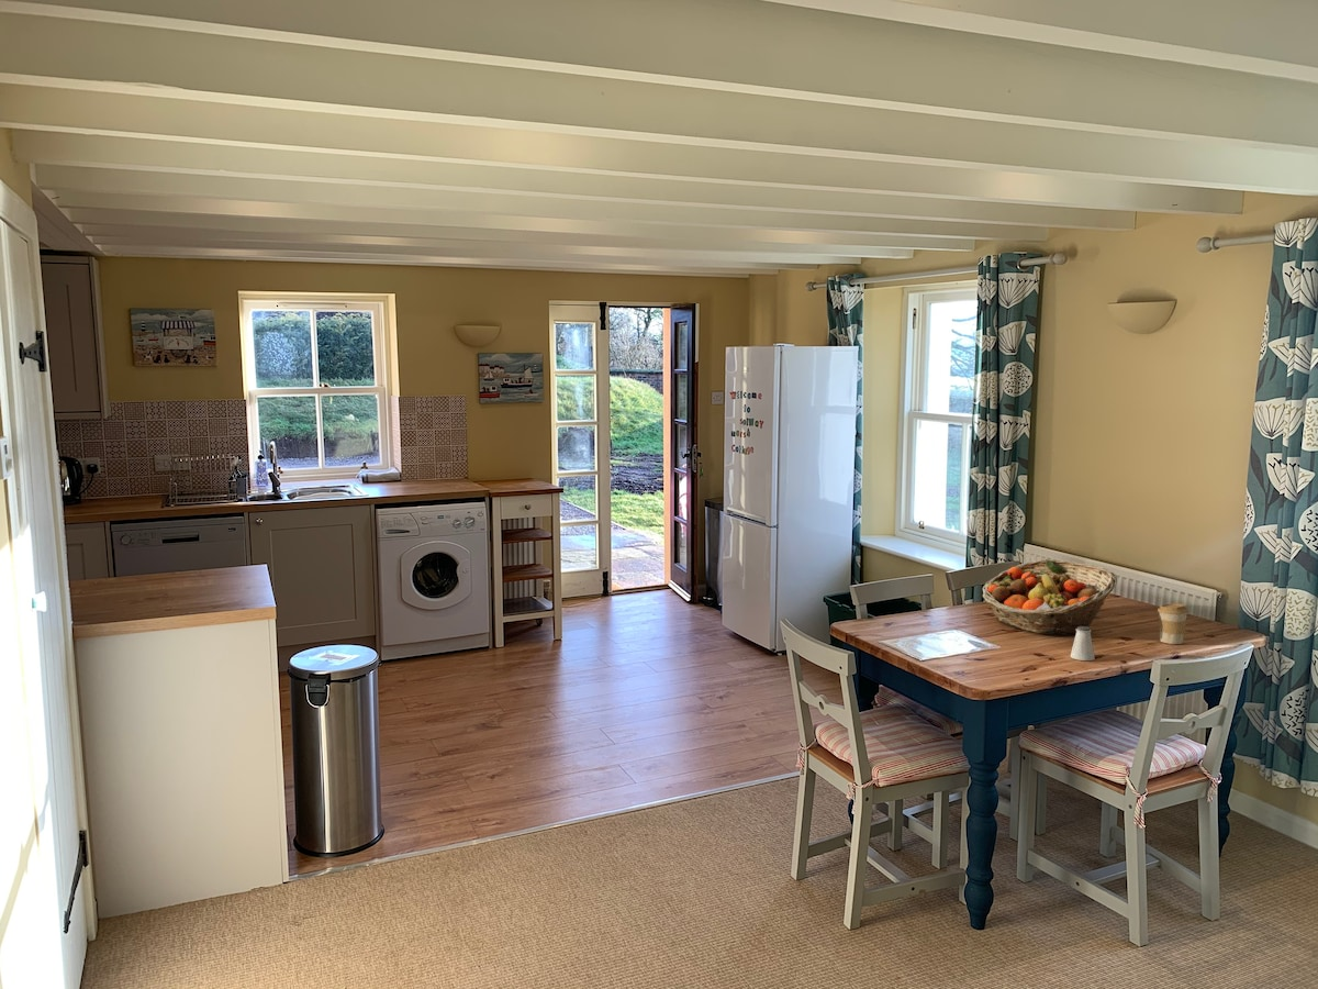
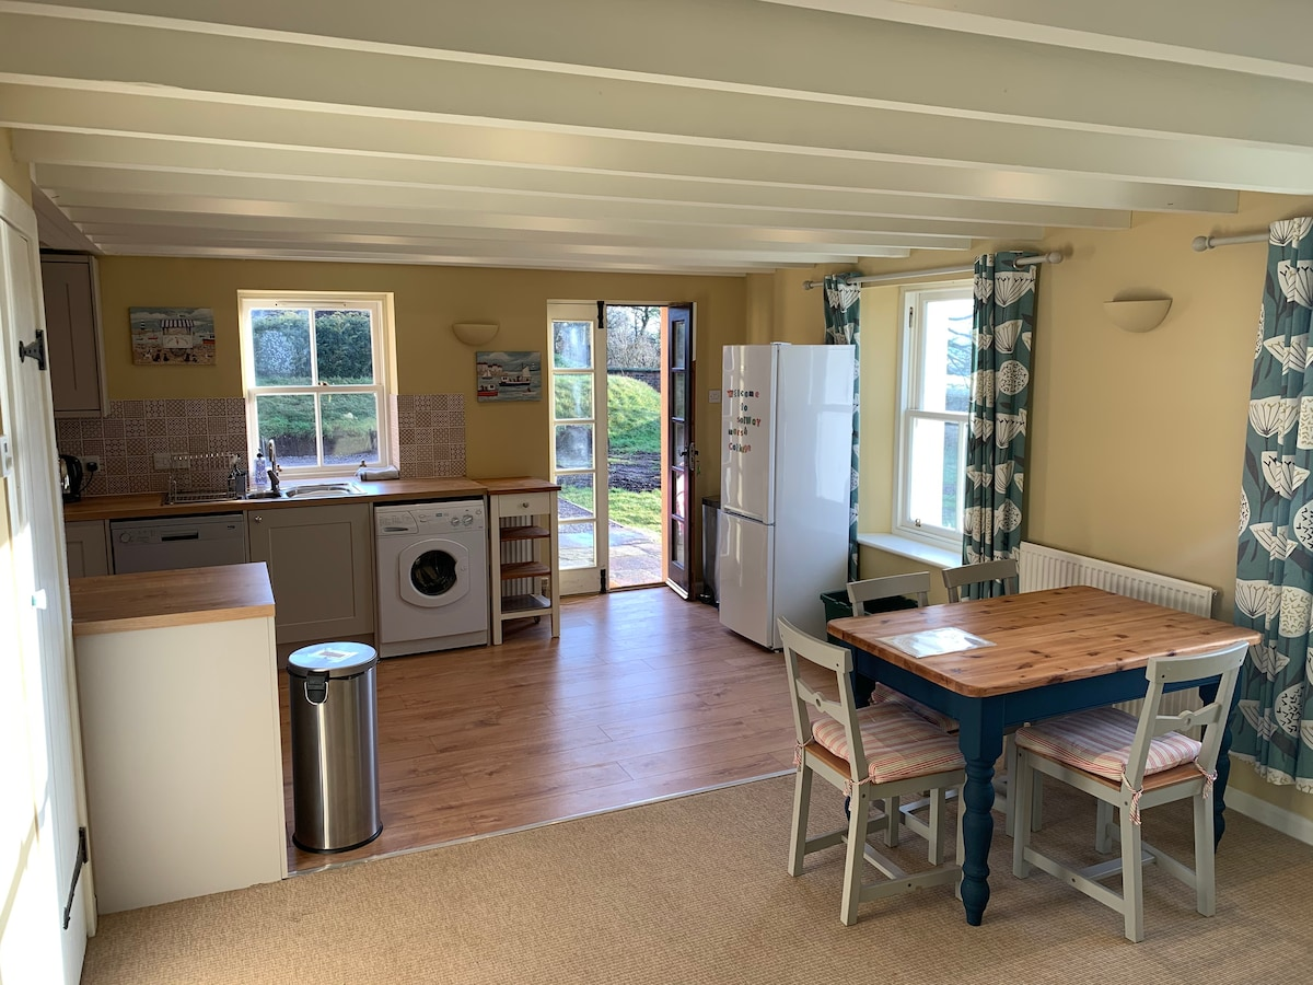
- saltshaker [1070,626,1096,662]
- fruit basket [982,558,1118,636]
- coffee cup [1157,602,1189,645]
